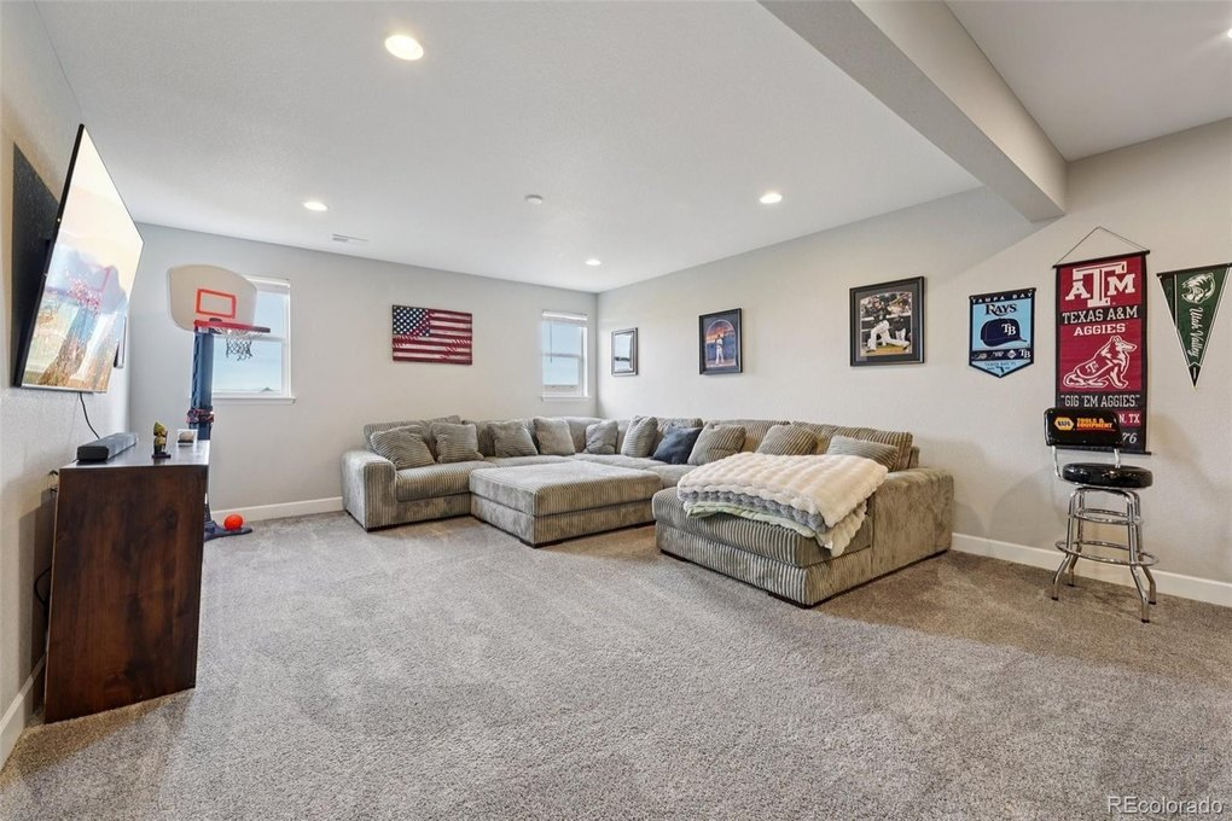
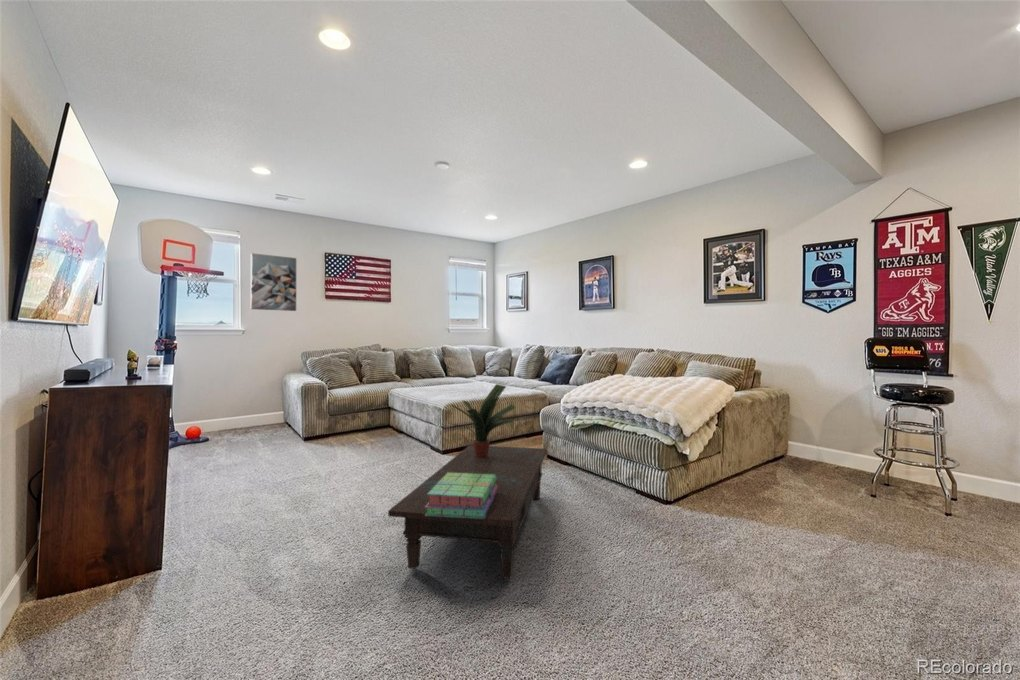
+ wall art [250,252,297,312]
+ stack of books [425,473,498,519]
+ potted plant [447,383,516,458]
+ coffee table [387,444,548,580]
